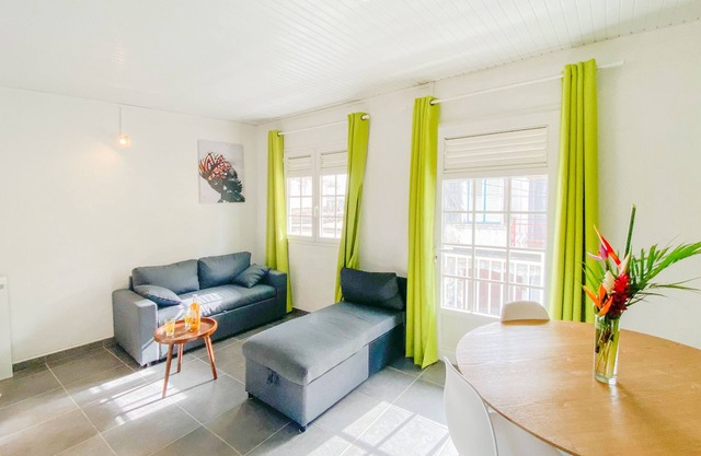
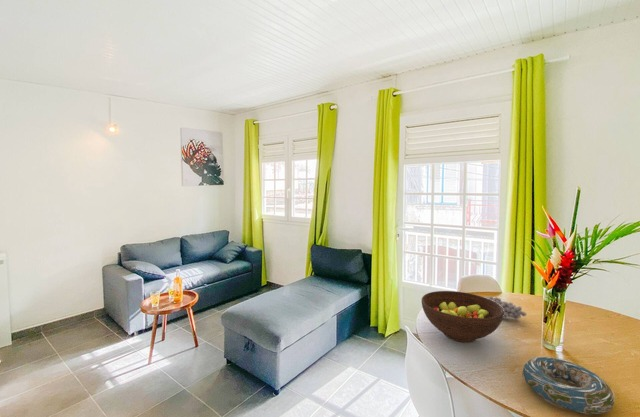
+ fruit bowl [421,290,504,343]
+ fruit [485,295,527,320]
+ decorative bowl [522,355,616,416]
